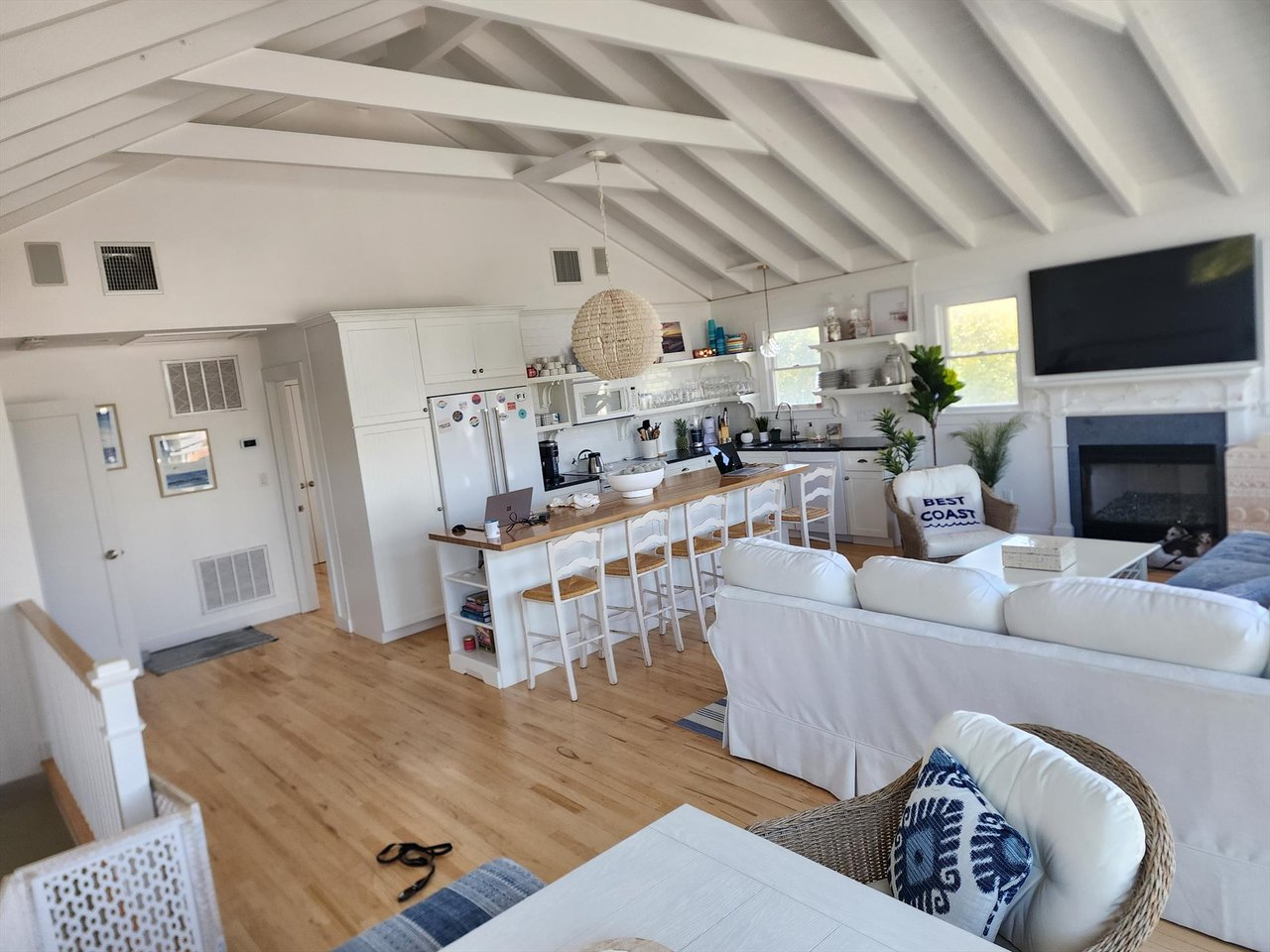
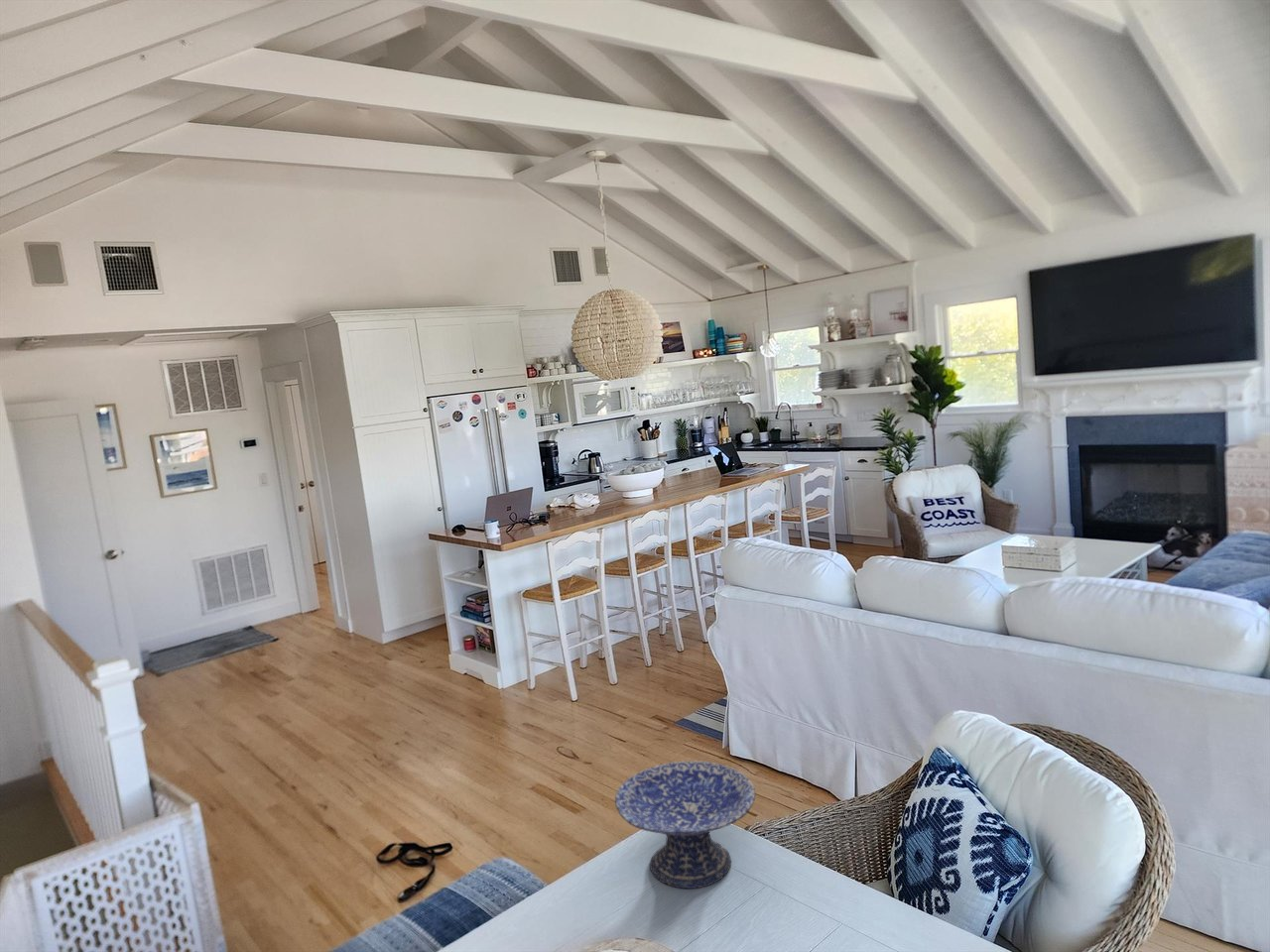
+ decorative bowl [614,760,756,890]
